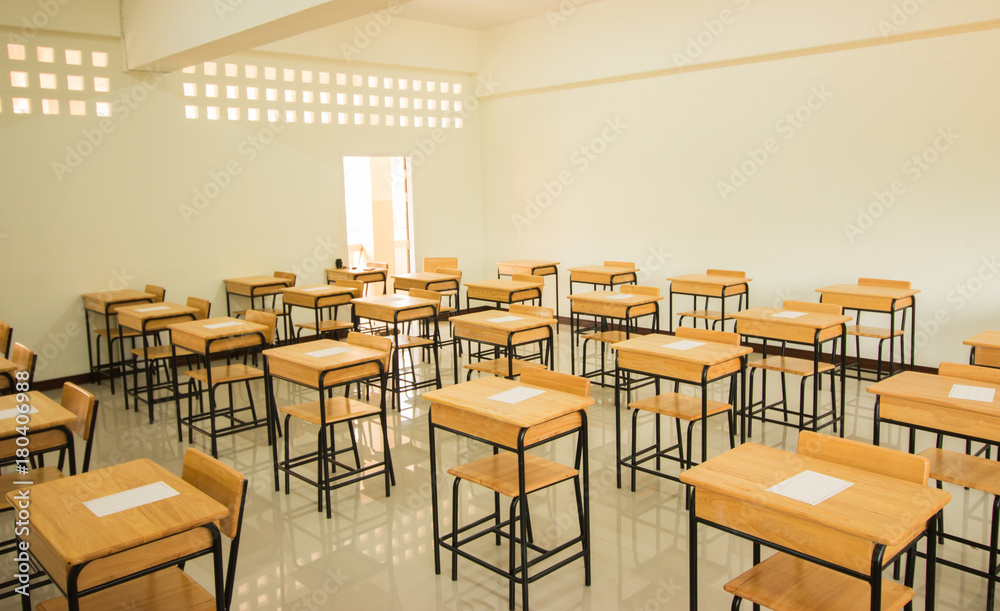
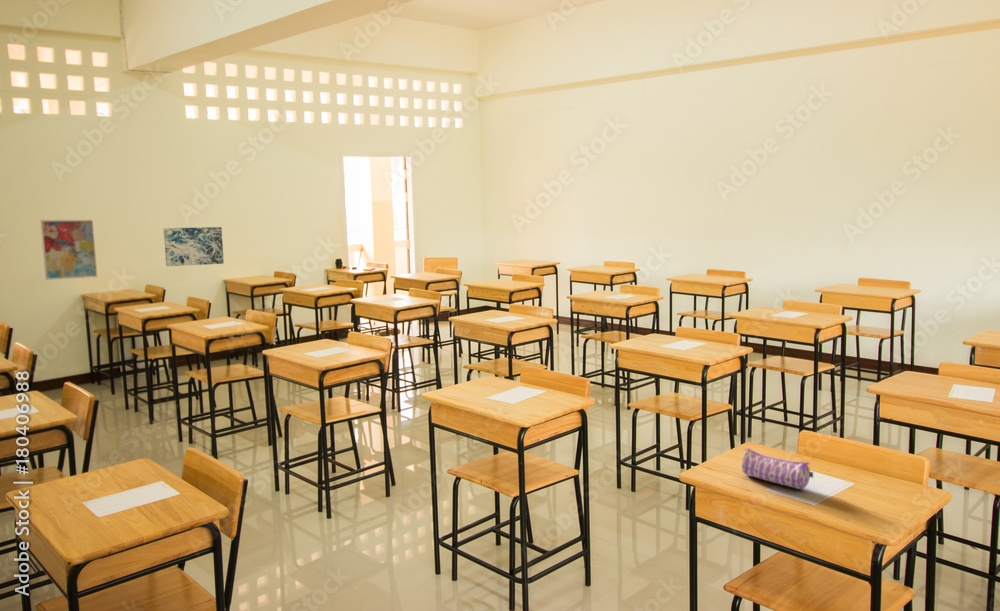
+ wall art [163,226,225,267]
+ wall art [39,219,98,281]
+ pencil case [741,447,814,490]
